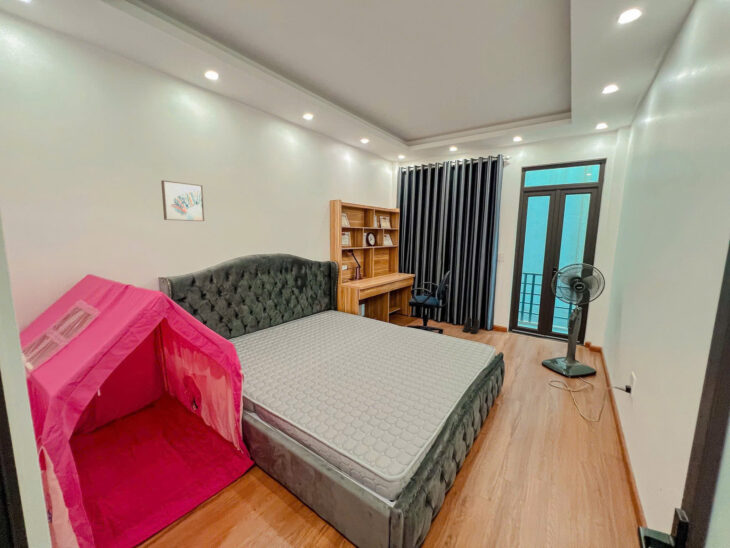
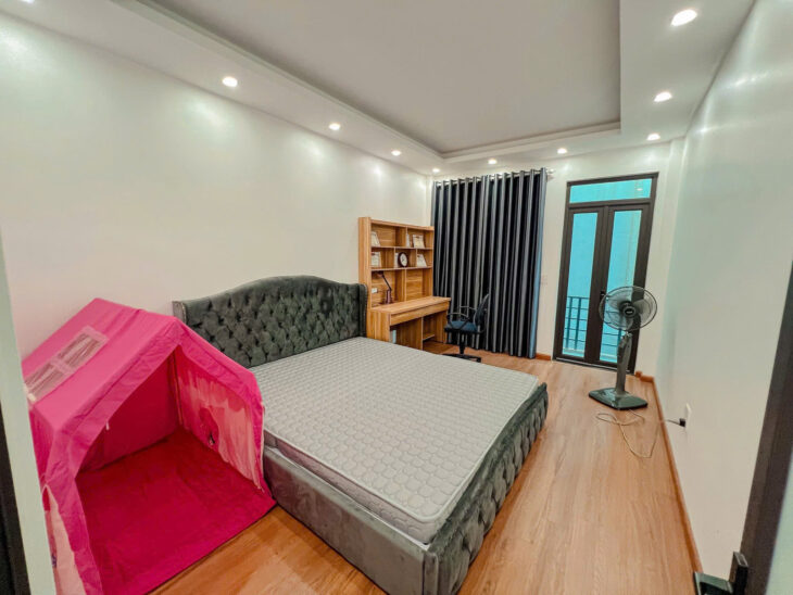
- boots [462,316,480,334]
- wall art [160,179,205,222]
